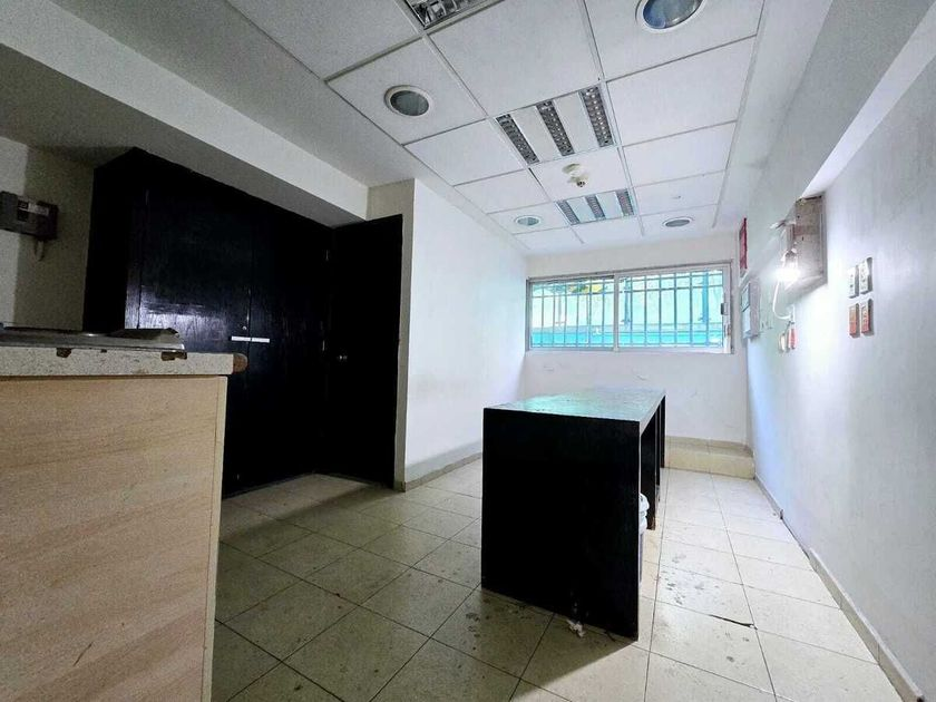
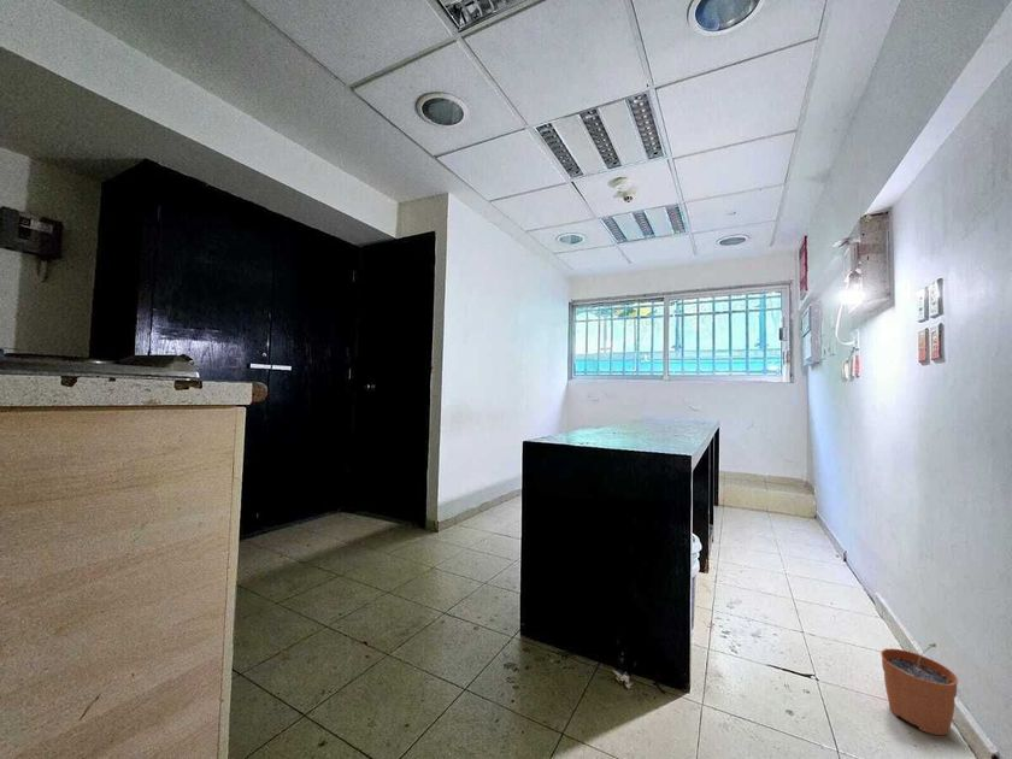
+ plant pot [879,642,959,736]
